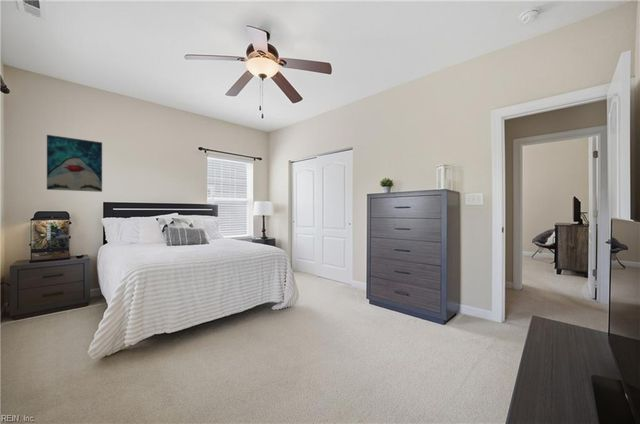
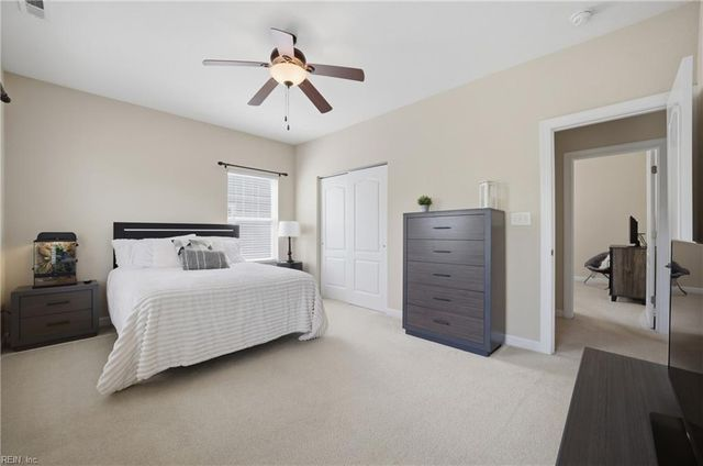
- wall art [46,134,103,193]
